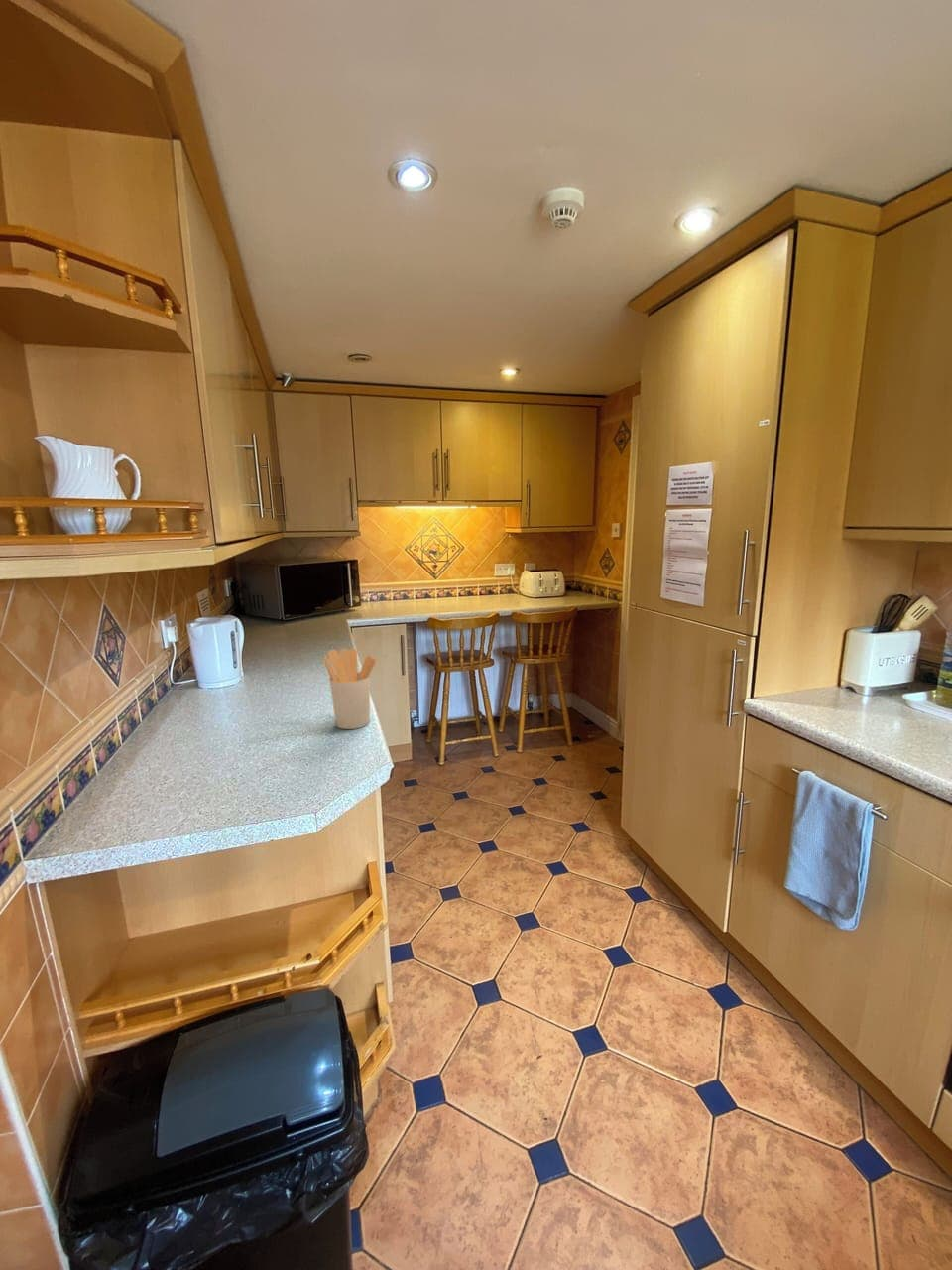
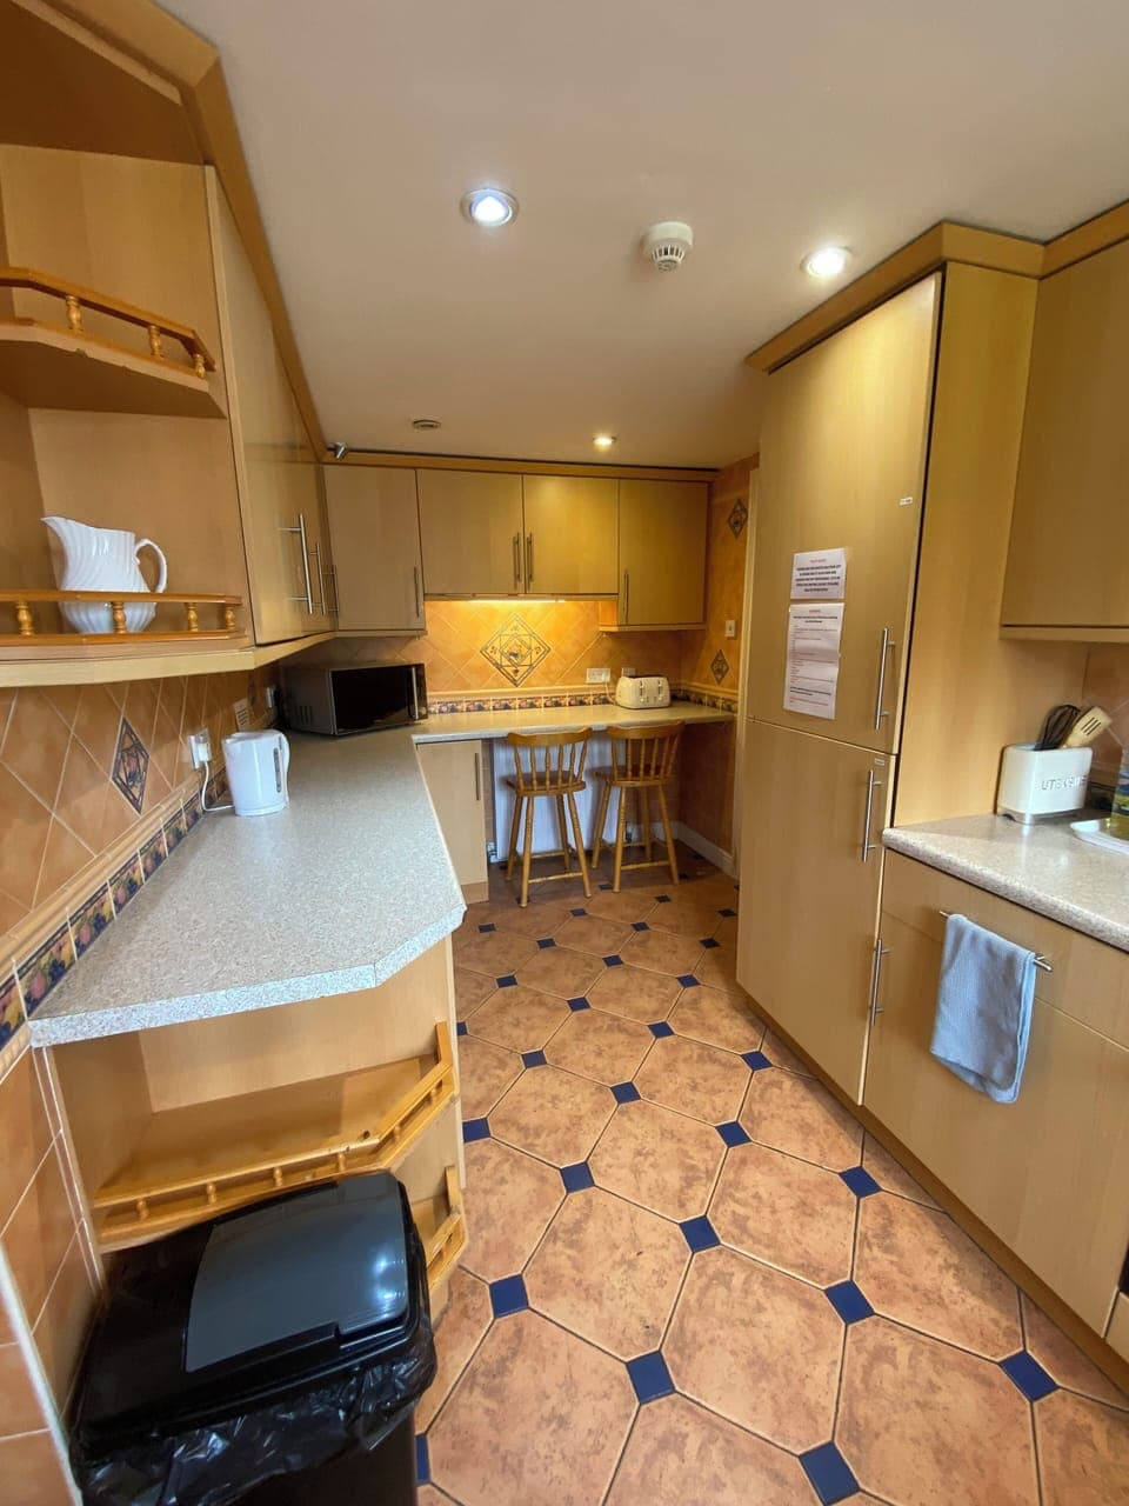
- utensil holder [323,648,377,730]
